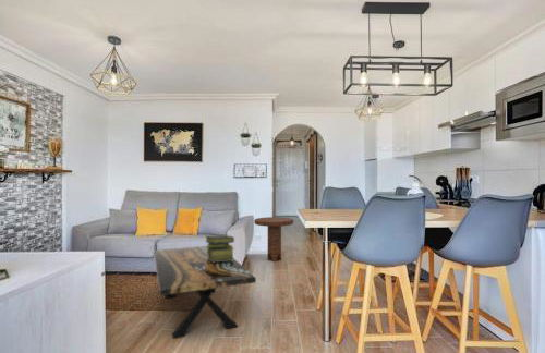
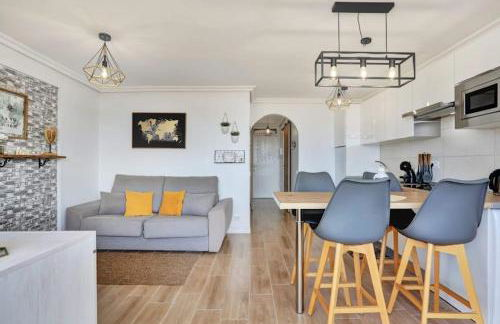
- coffee table [153,245,257,340]
- stack of books [204,234,235,263]
- side table [253,216,294,263]
